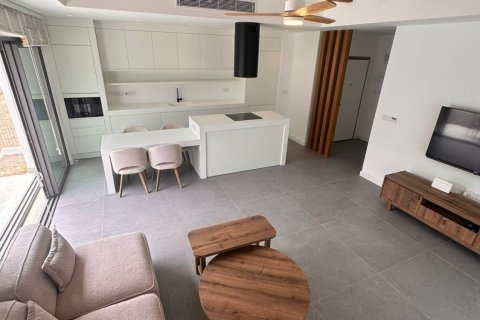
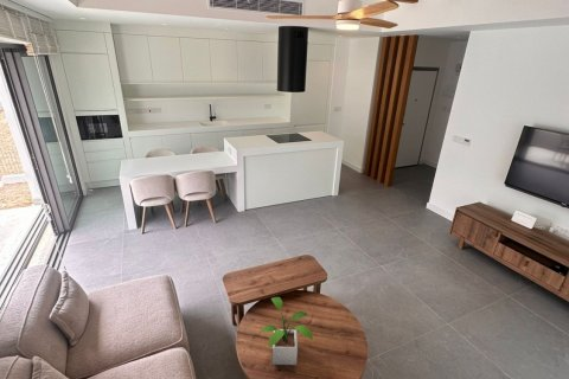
+ potted plant [260,296,314,366]
